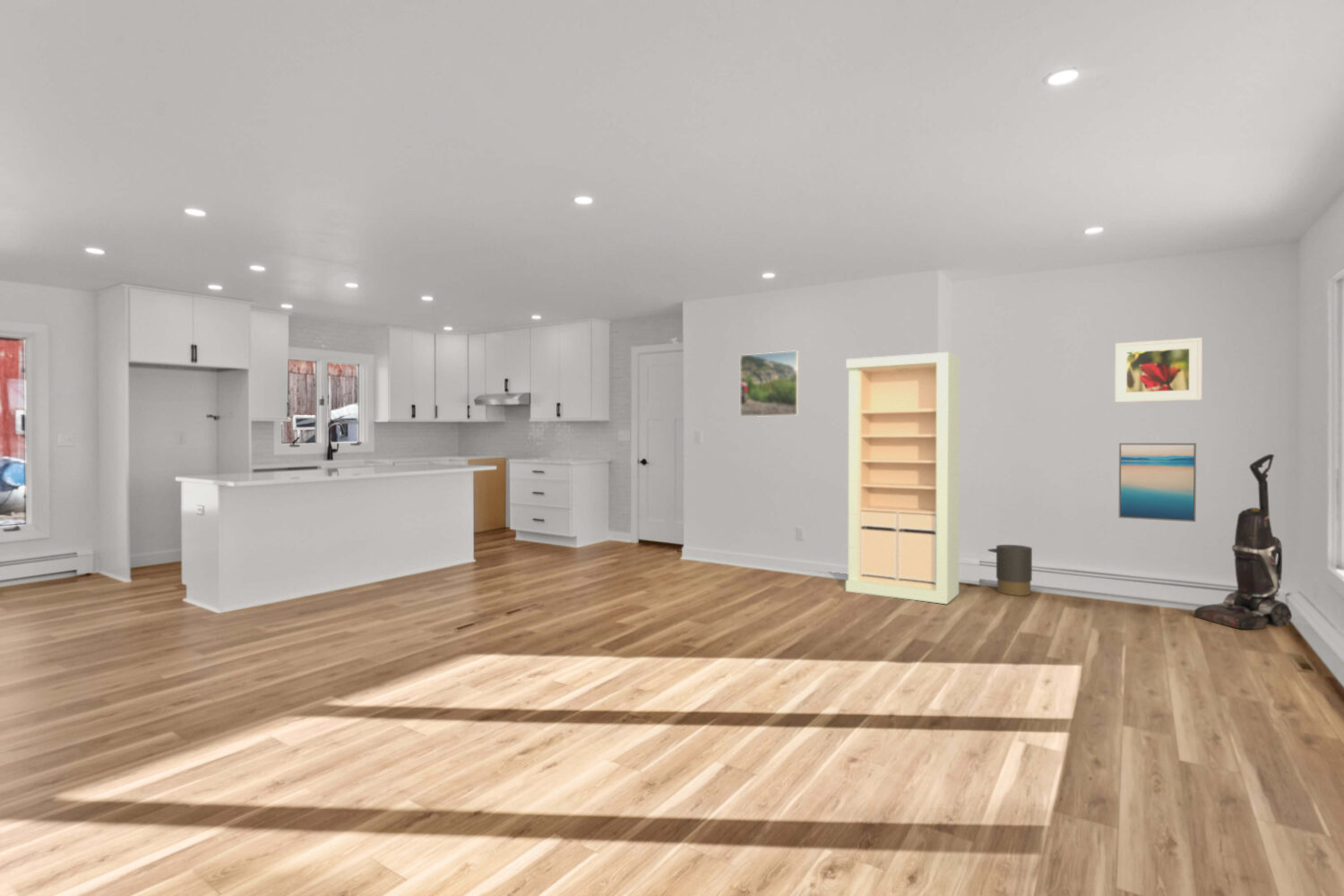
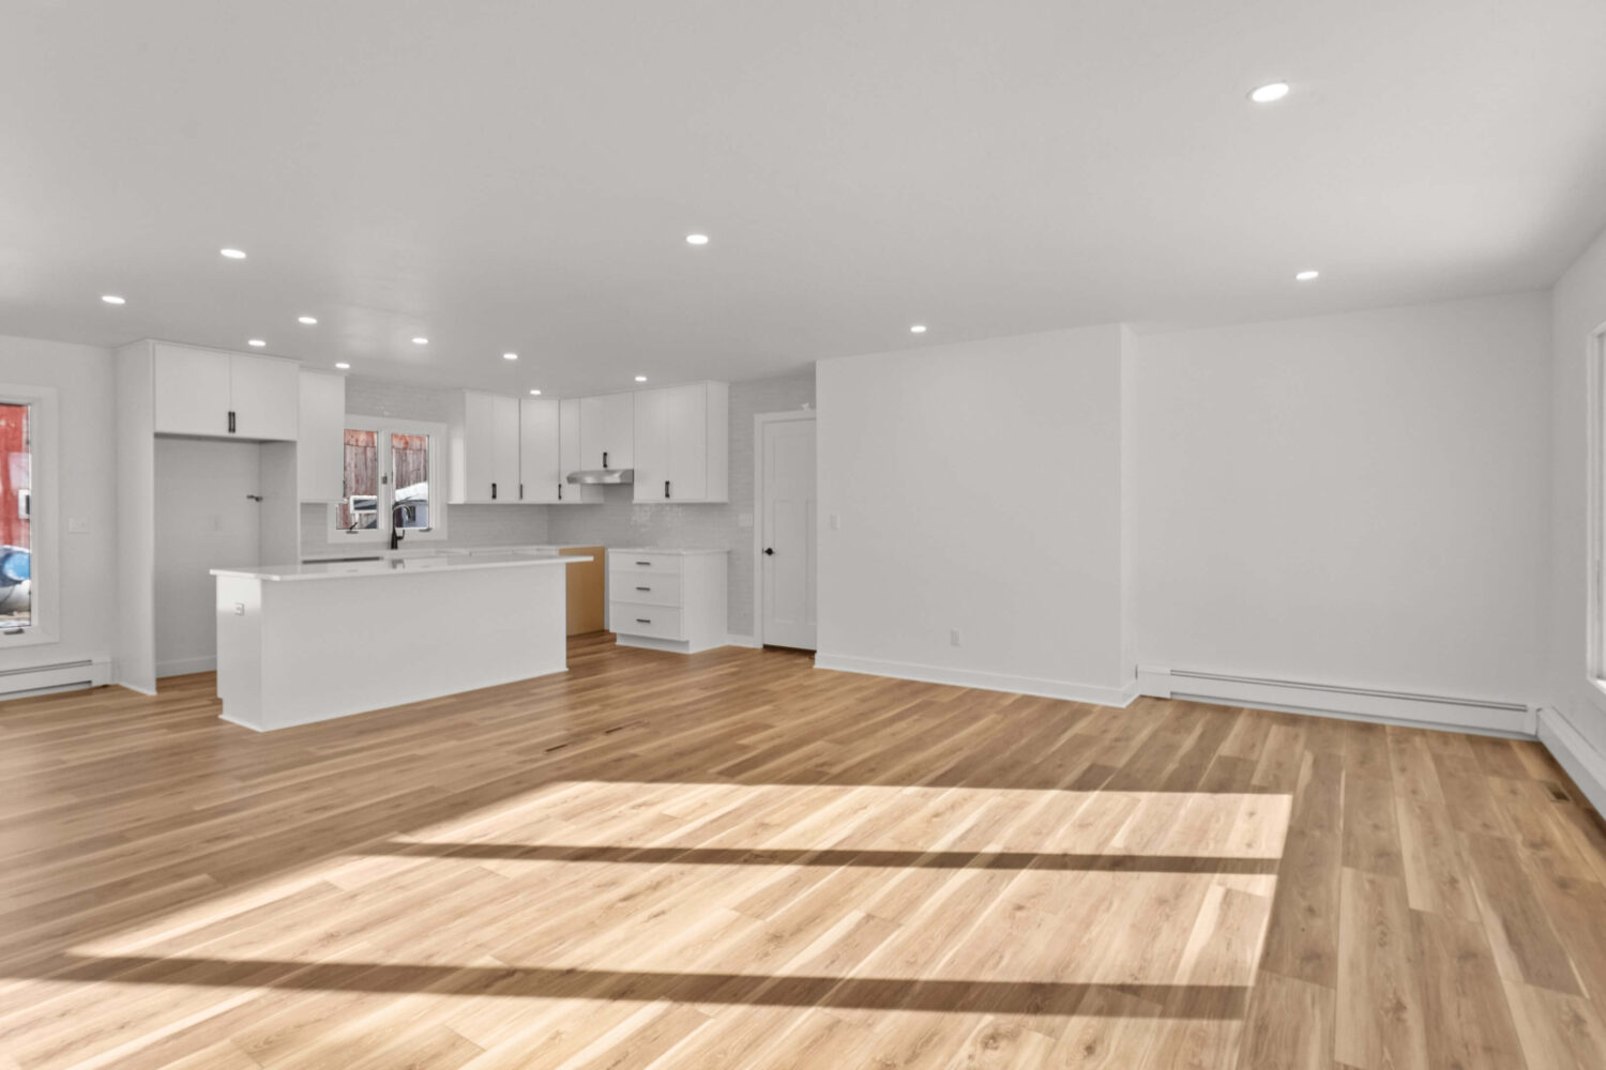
- trash can [986,544,1033,597]
- storage cabinet [845,351,961,605]
- wall art [1118,442,1197,522]
- vacuum cleaner [1193,453,1293,630]
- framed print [739,349,799,418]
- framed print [1114,337,1203,403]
